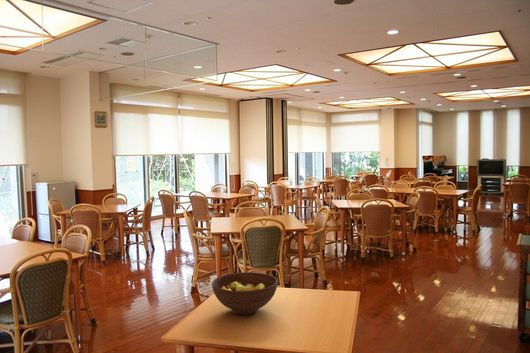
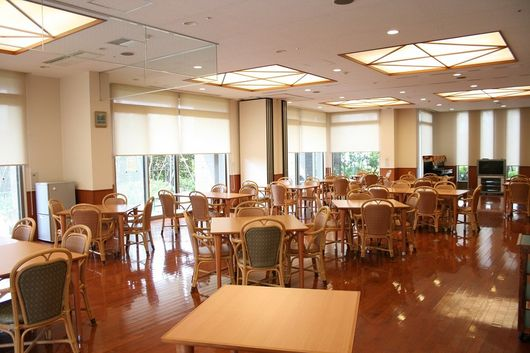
- fruit bowl [211,271,278,315]
